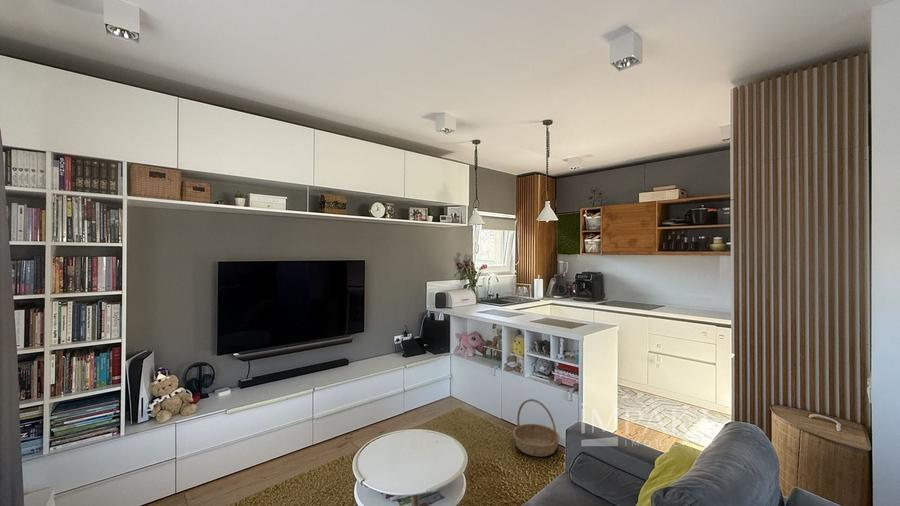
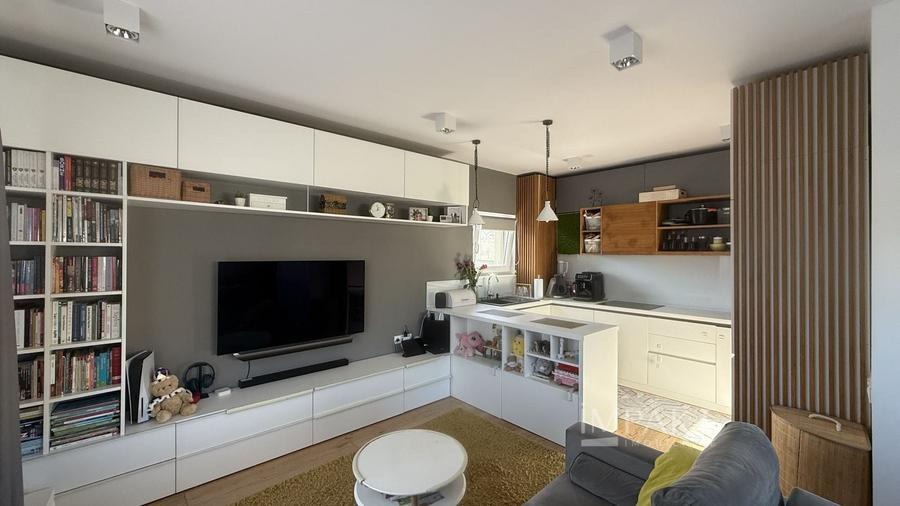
- basket [512,398,561,458]
